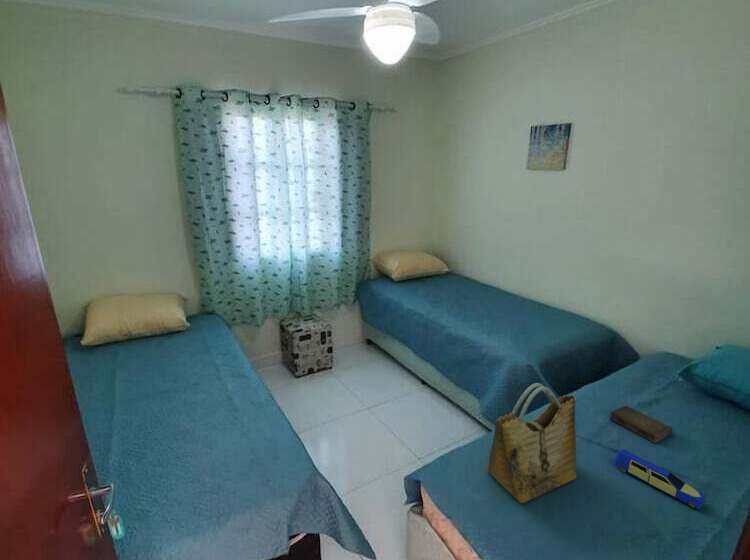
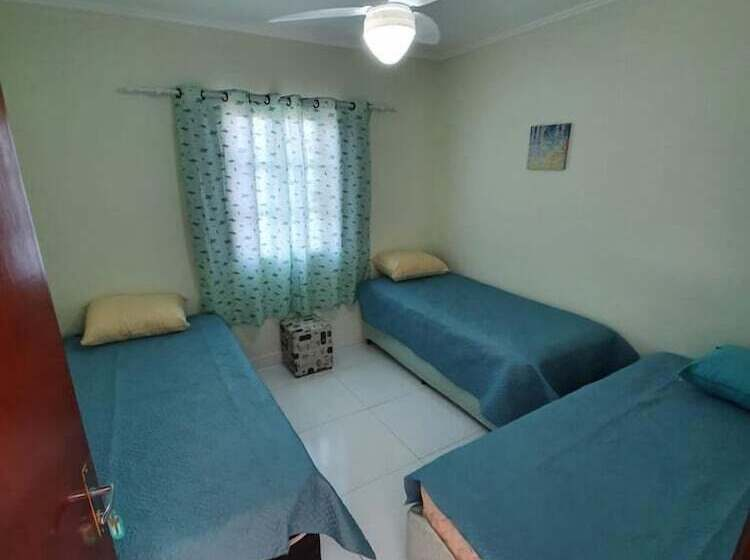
- toy car [614,448,707,511]
- grocery bag [486,382,577,504]
- book [609,405,673,444]
